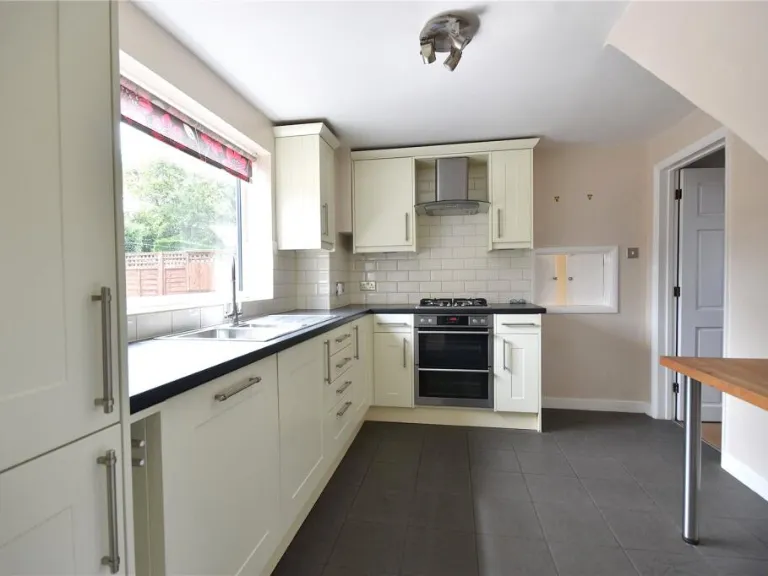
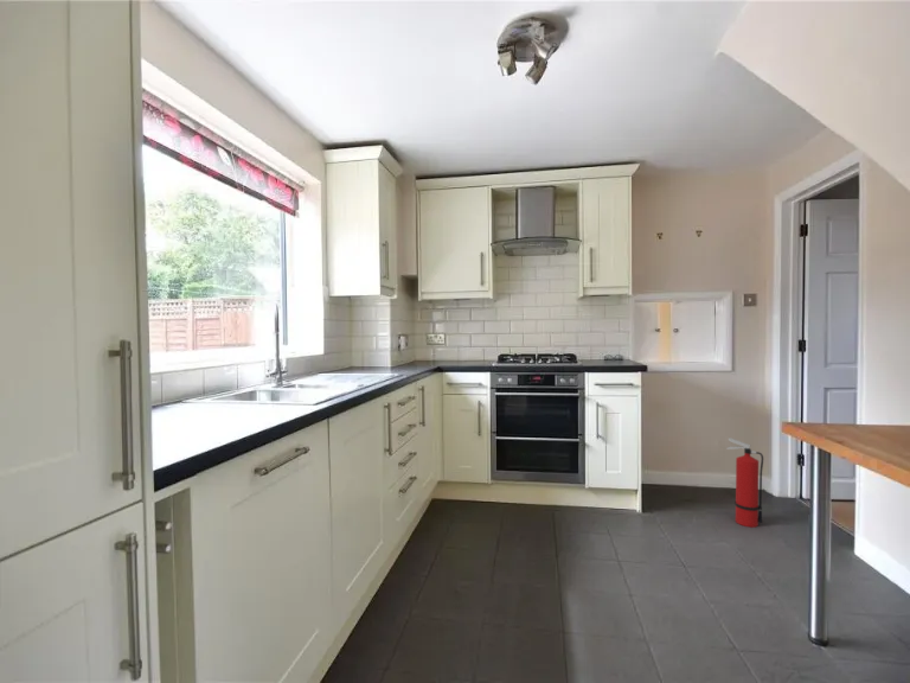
+ fire extinguisher [725,436,764,528]
